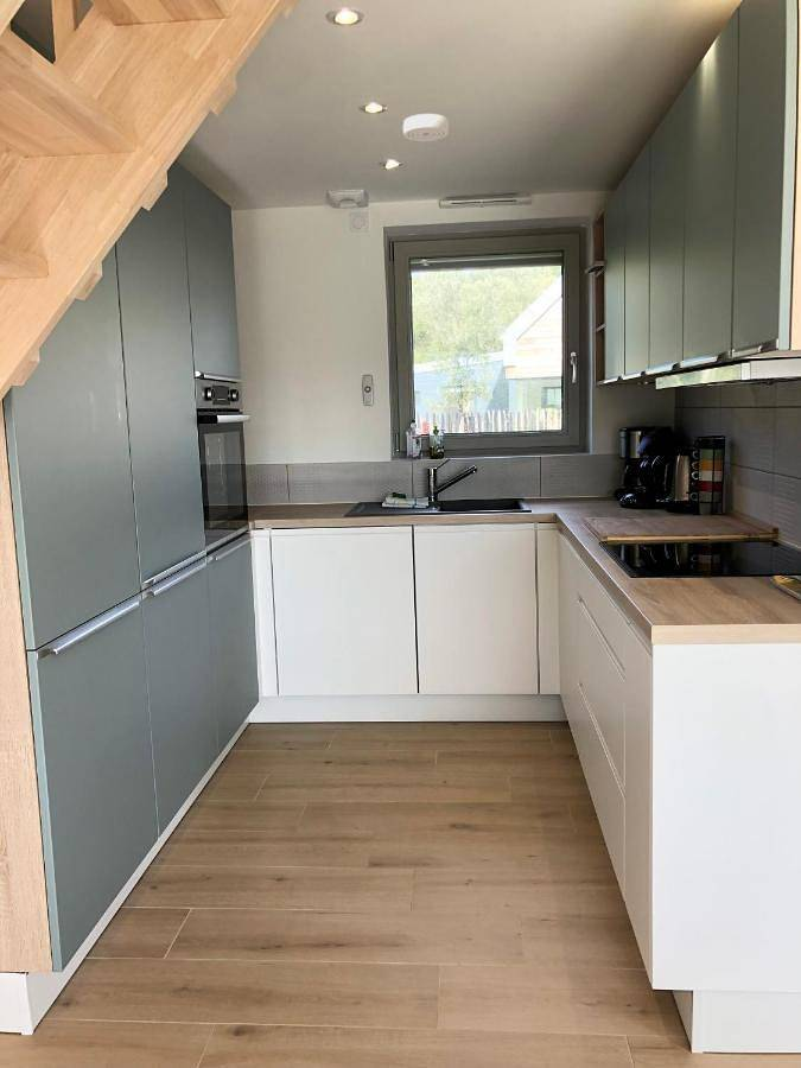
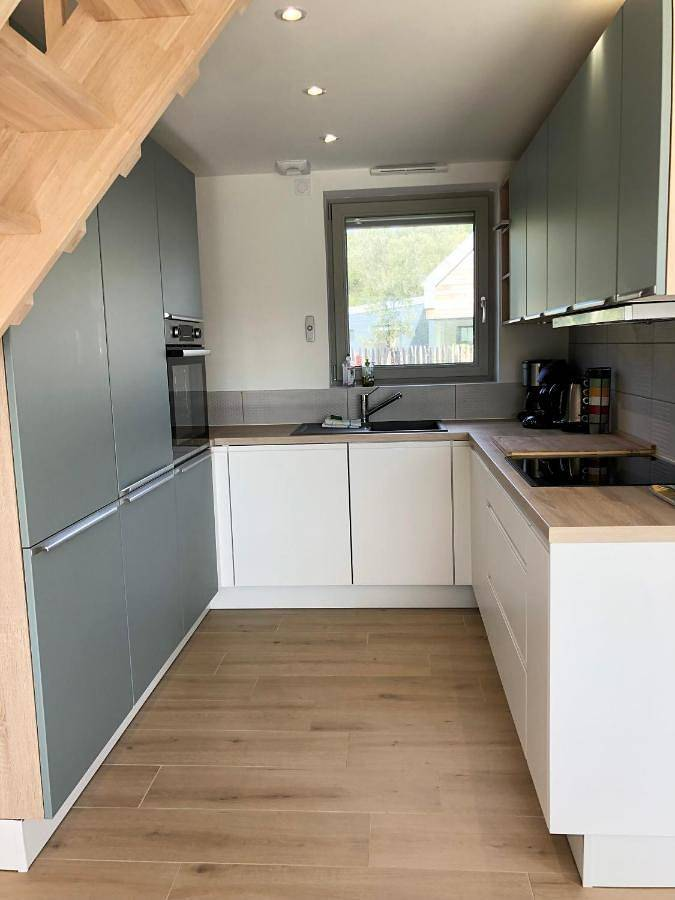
- smoke detector [402,113,450,142]
